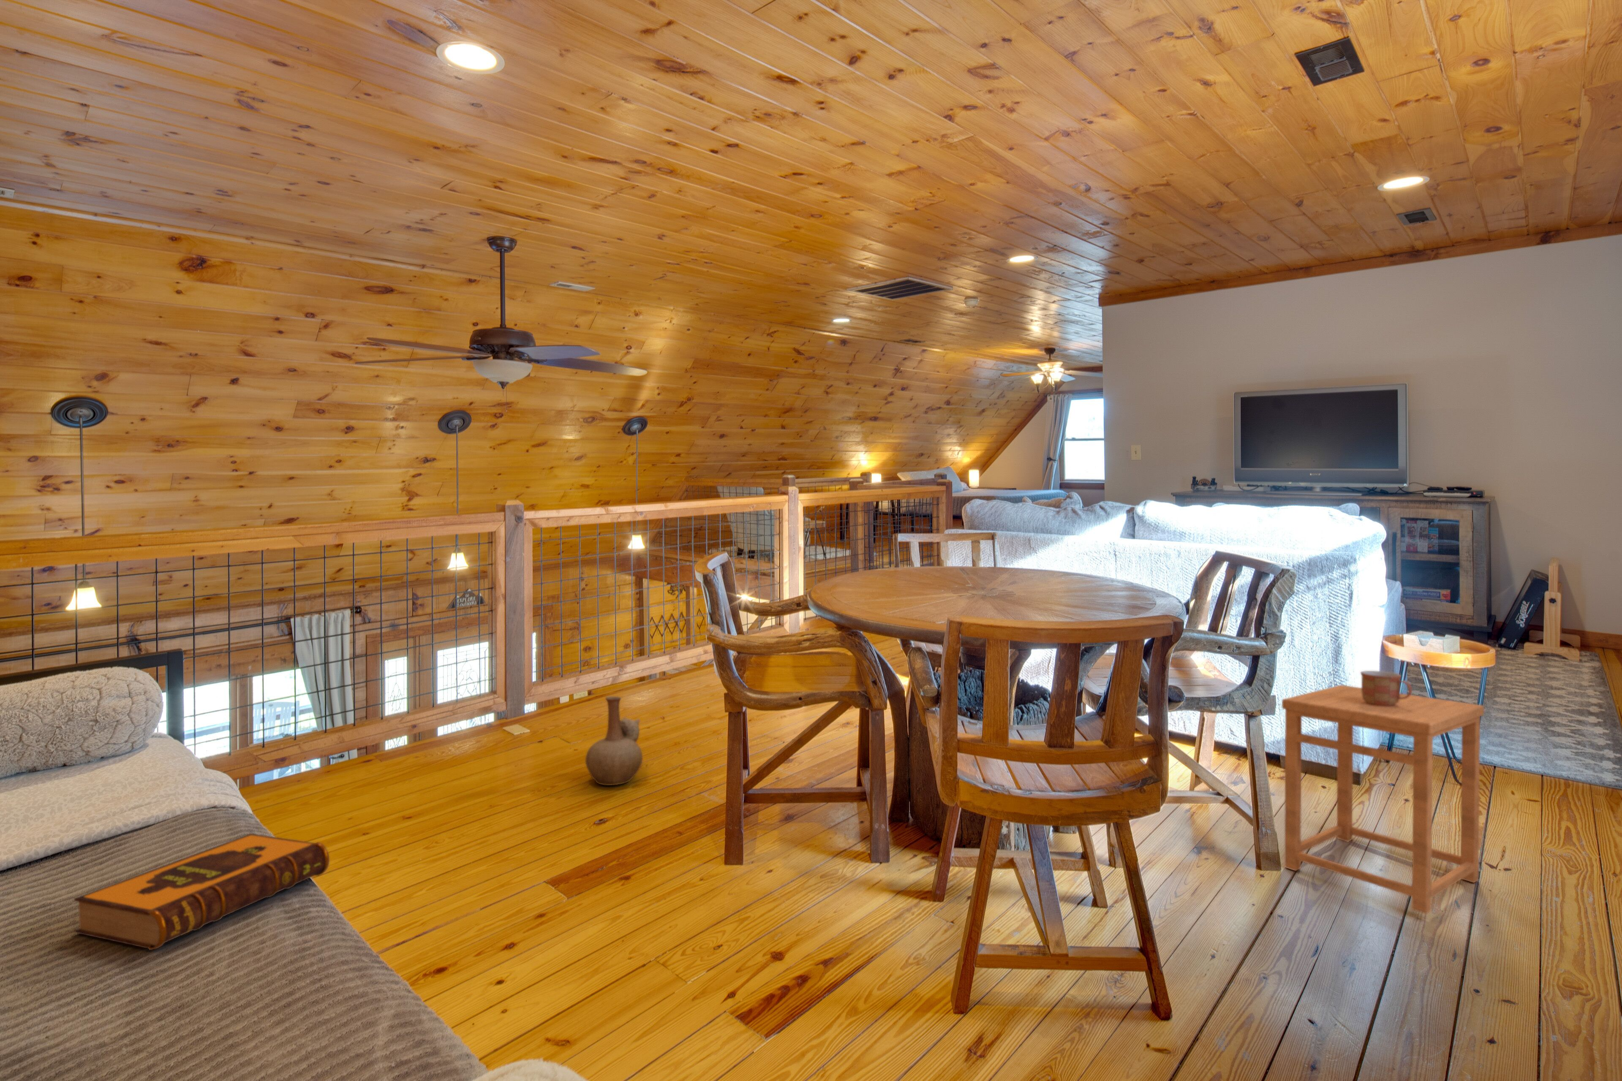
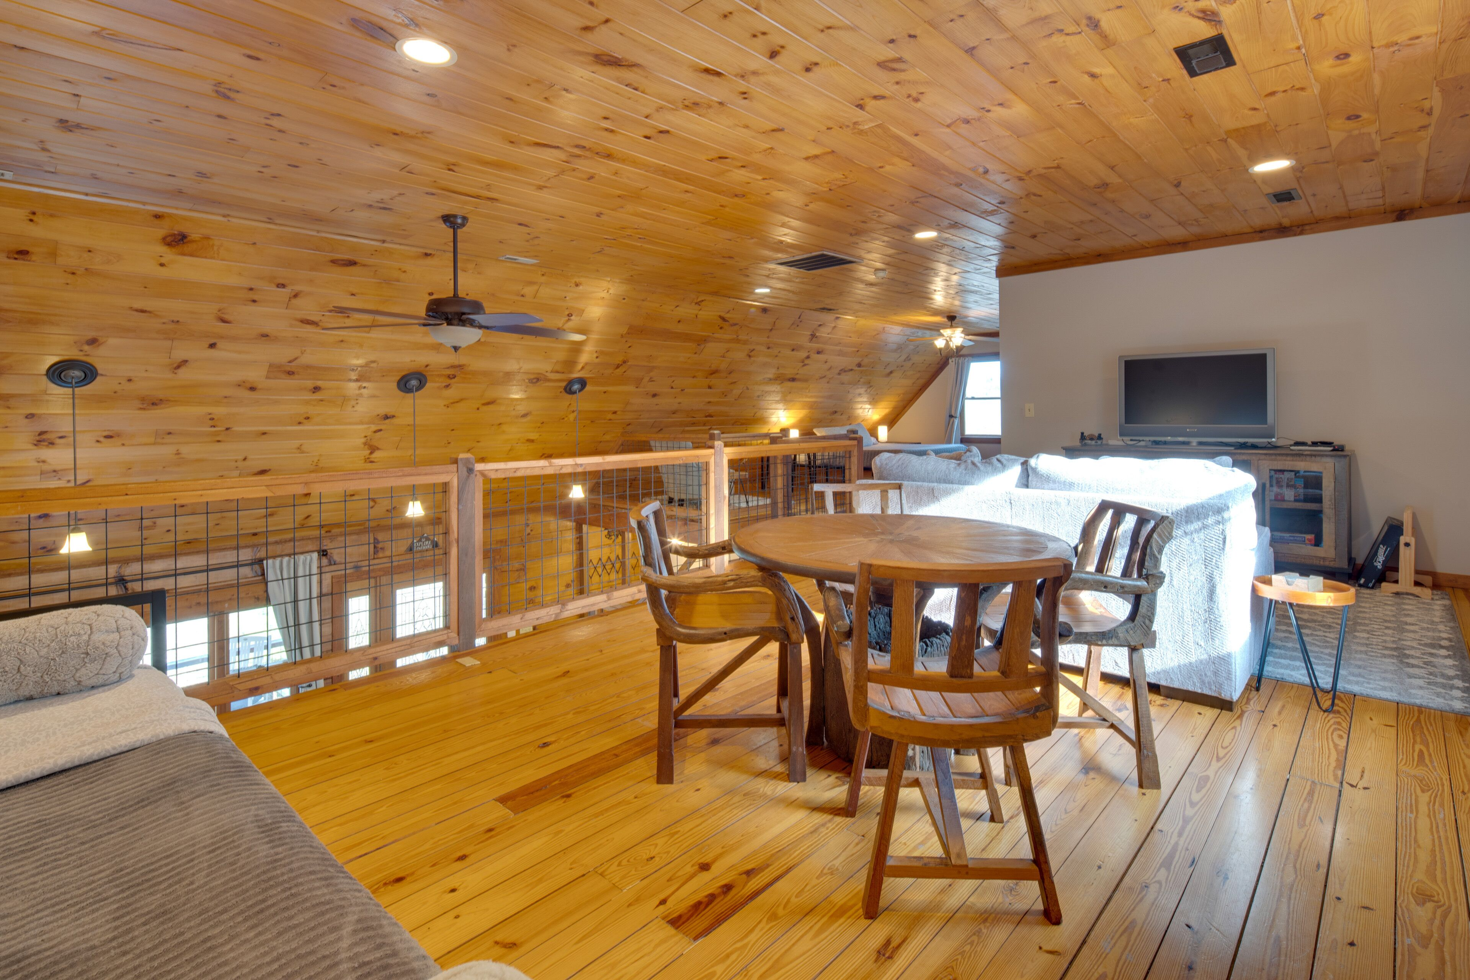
- mug [1360,670,1412,707]
- hardback book [74,834,329,951]
- vase [585,696,643,785]
- side table [1282,684,1484,915]
